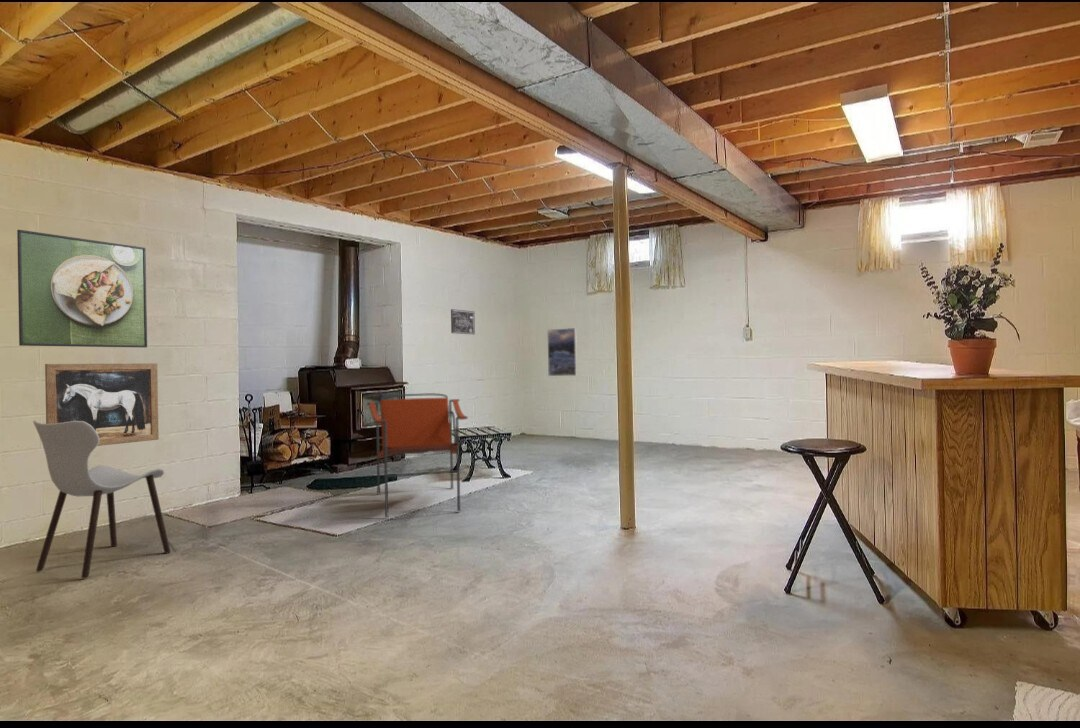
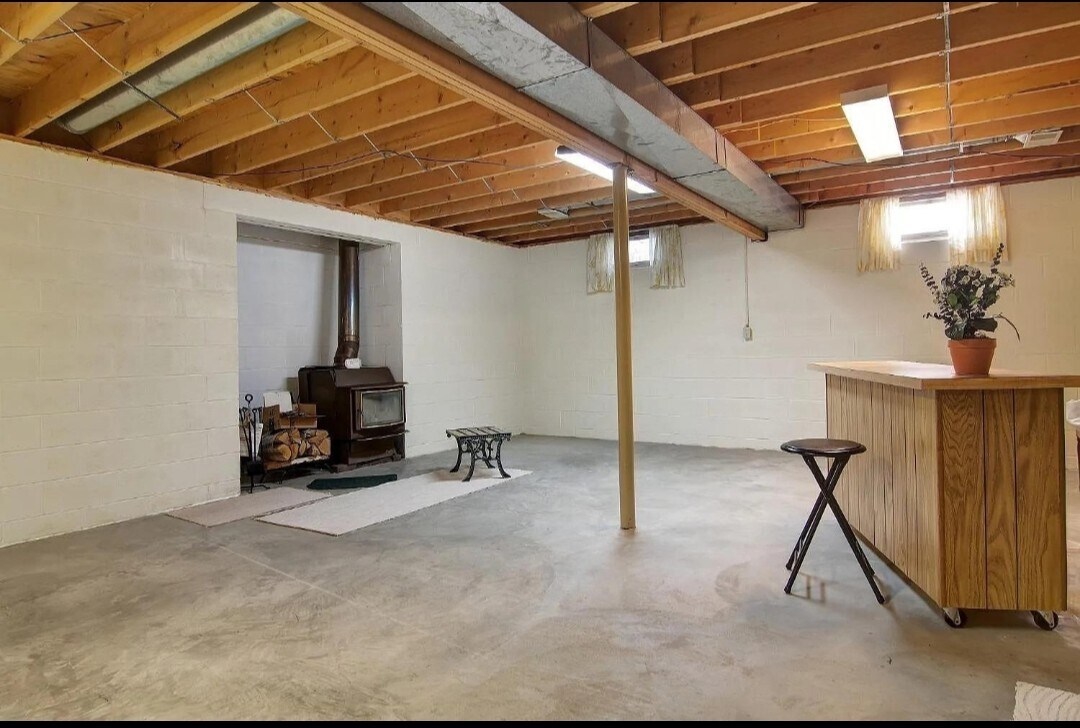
- chair [32,420,172,579]
- wall art [450,308,476,335]
- wall art [44,362,160,447]
- armchair [366,392,469,518]
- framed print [546,327,578,377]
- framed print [16,229,148,349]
